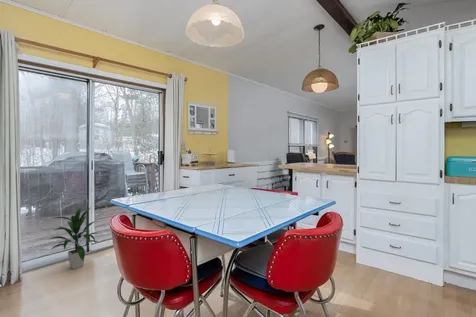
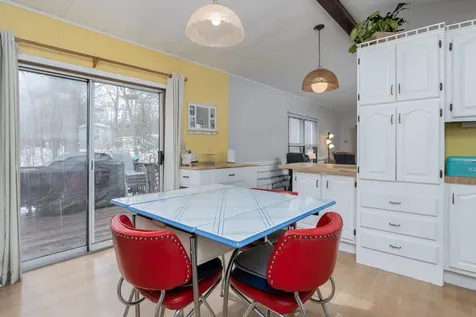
- indoor plant [46,206,100,270]
